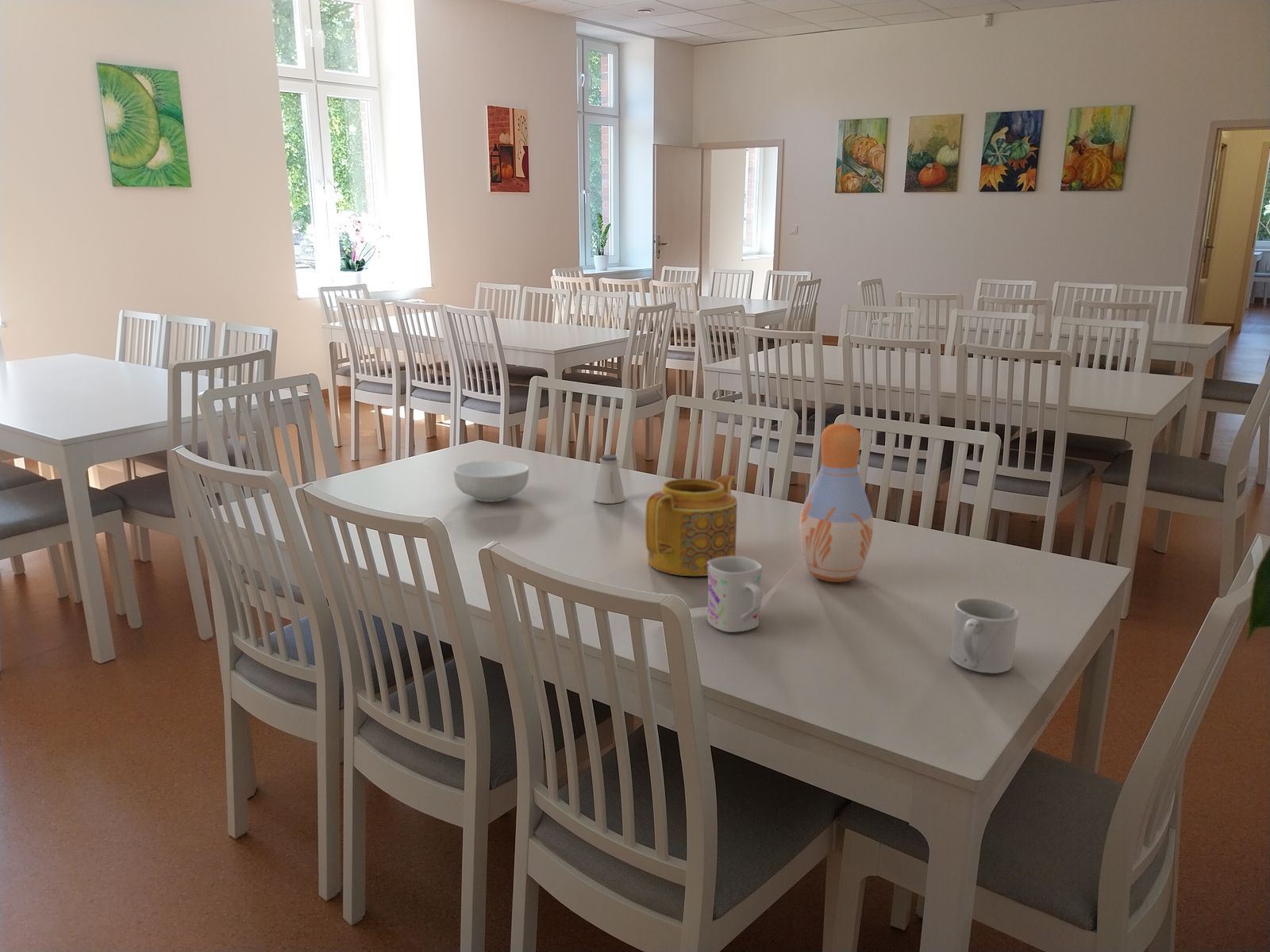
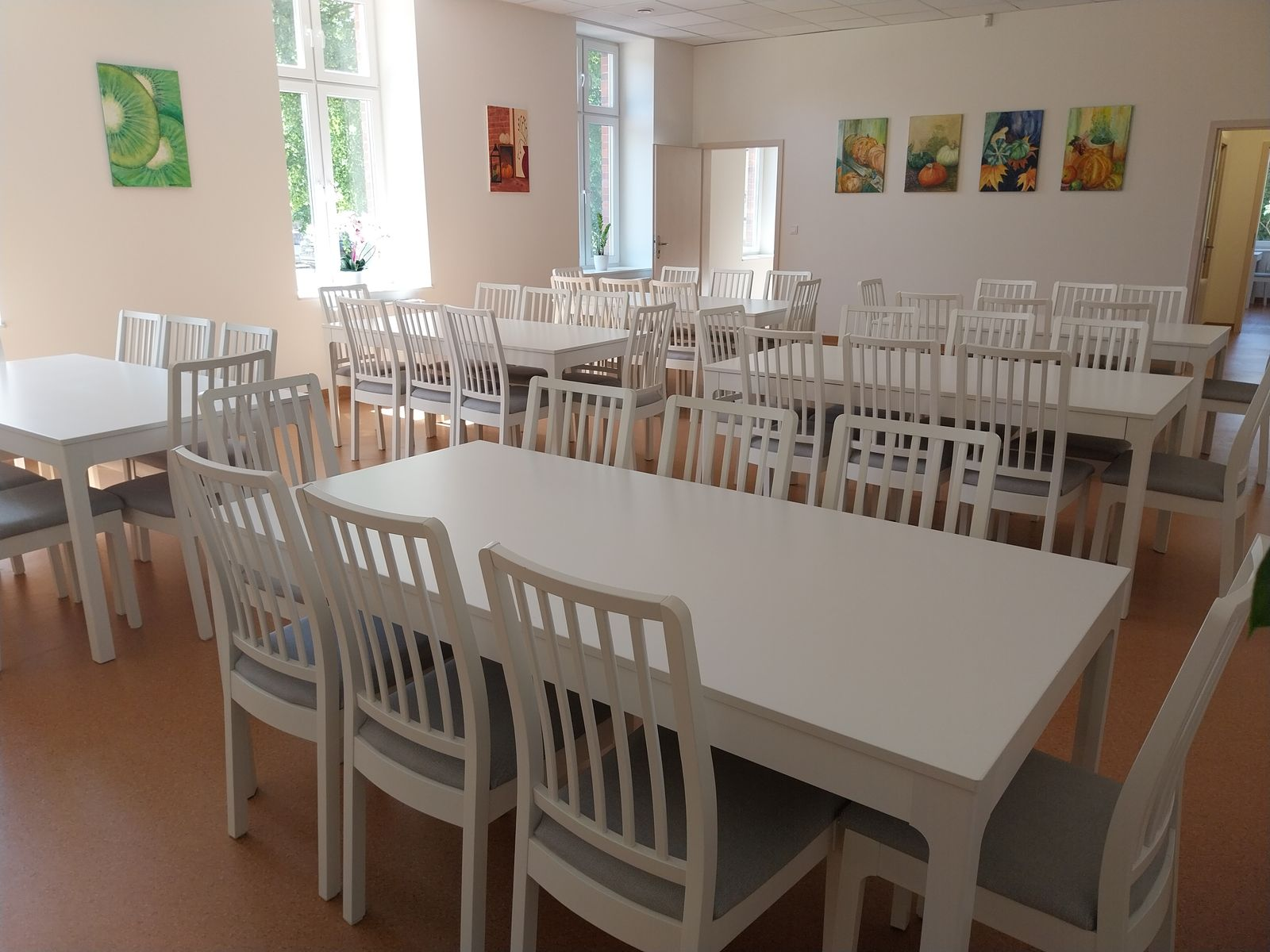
- cereal bowl [453,459,529,502]
- teapot [645,474,738,577]
- vase [799,422,874,583]
- mug [949,597,1020,674]
- saltshaker [593,454,625,505]
- mug [706,555,763,633]
